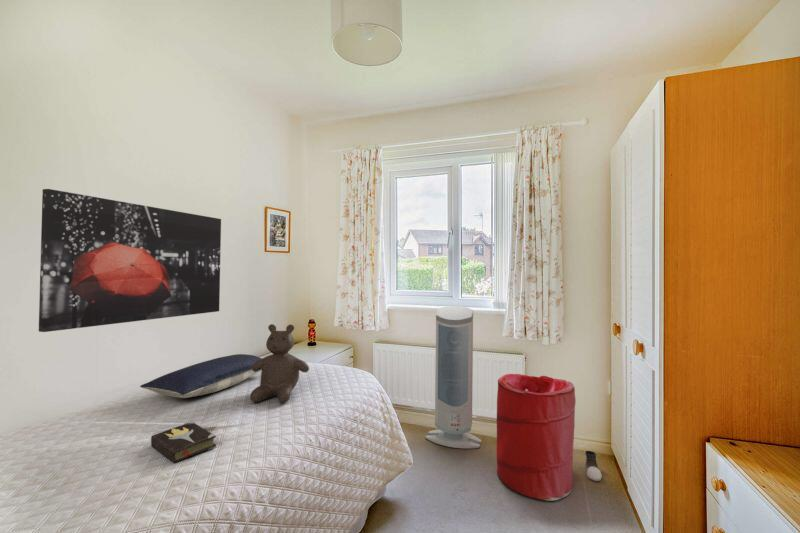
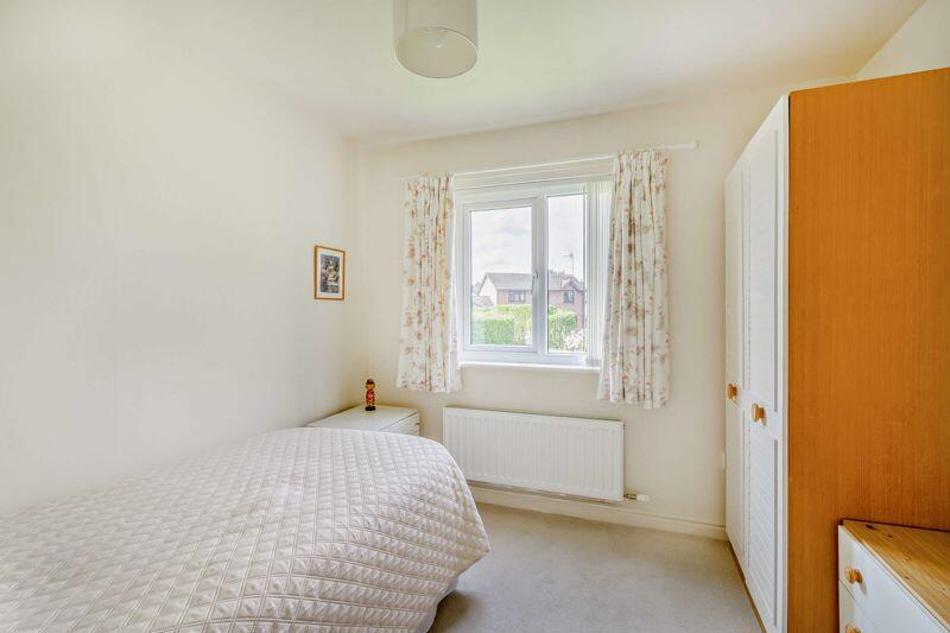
- laundry hamper [496,373,577,502]
- teddy bear [249,323,310,404]
- shoe [584,450,603,482]
- wall art [38,188,222,333]
- pillow [139,353,263,399]
- air purifier [425,305,482,449]
- hardback book [150,420,217,464]
